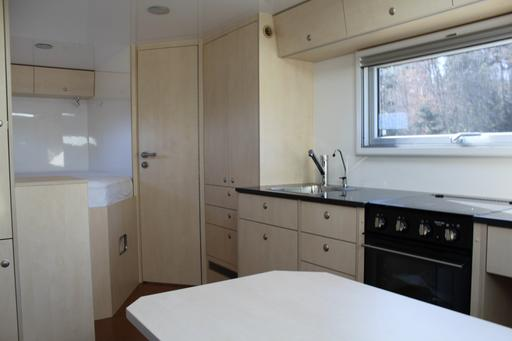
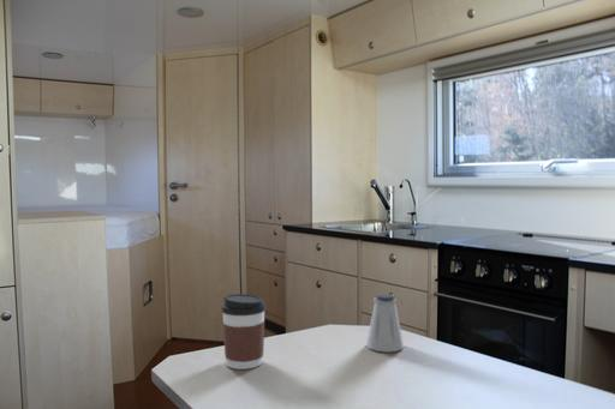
+ saltshaker [365,293,405,354]
+ coffee cup [221,293,267,371]
